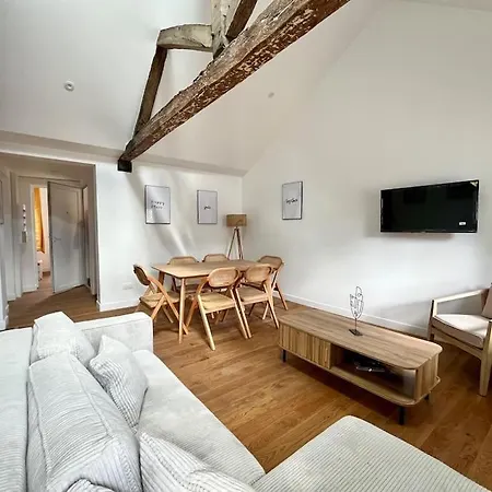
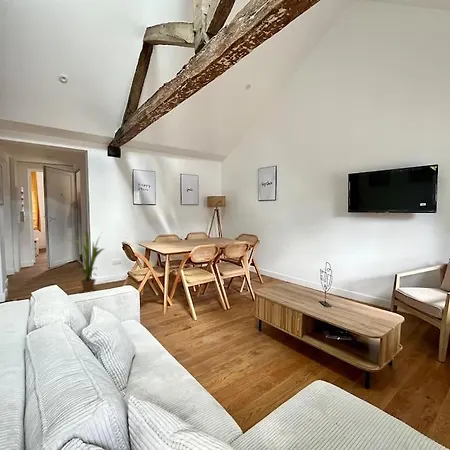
+ house plant [67,228,105,293]
